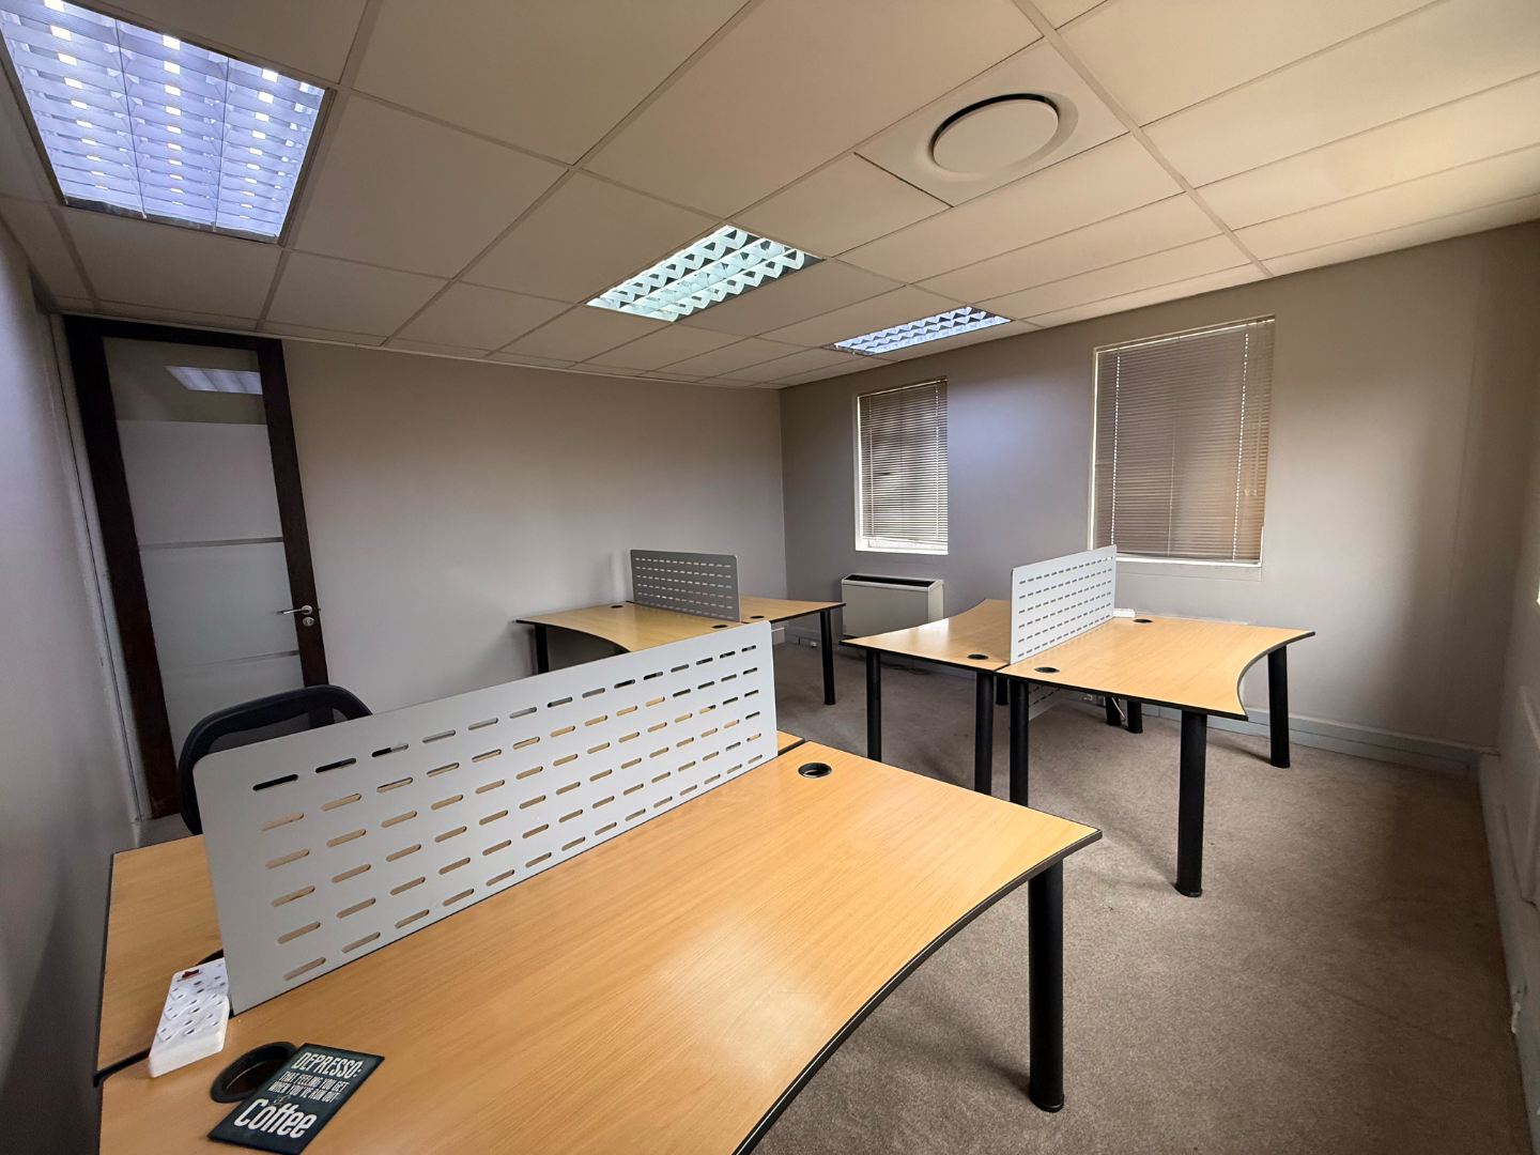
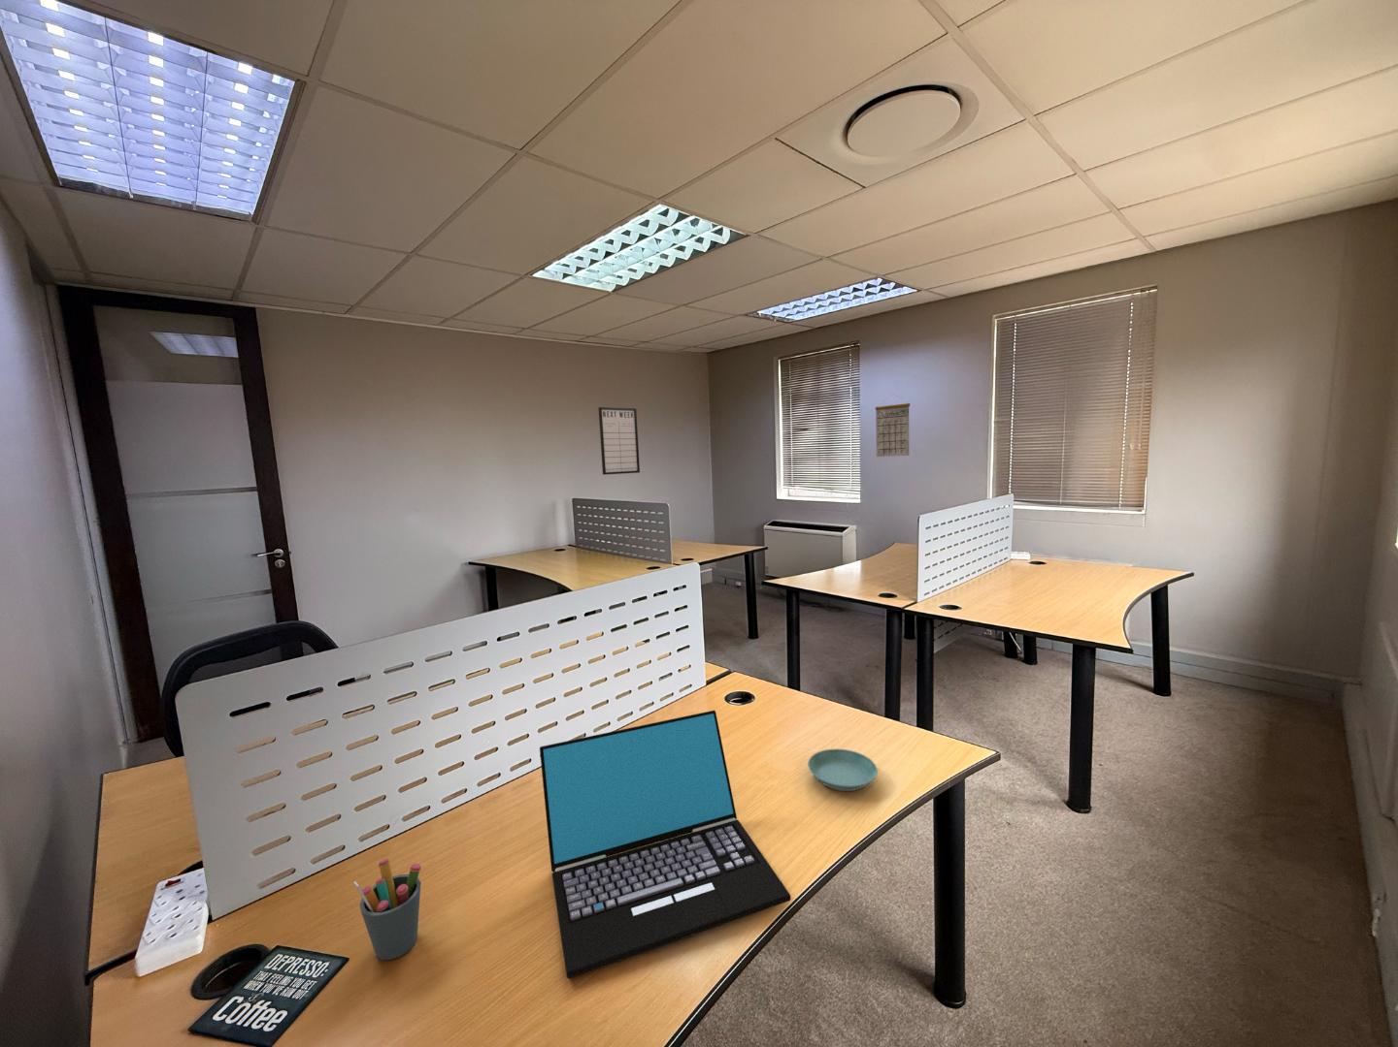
+ writing board [598,406,641,476]
+ laptop [538,709,793,979]
+ saucer [807,748,878,792]
+ pen holder [352,858,422,961]
+ calendar [875,393,910,458]
